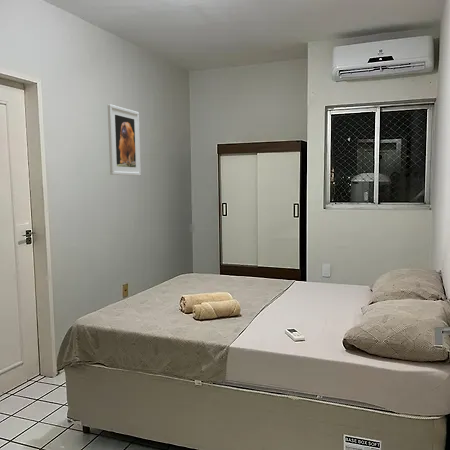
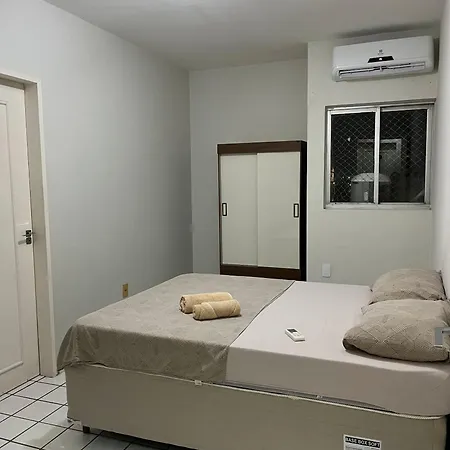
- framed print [107,103,142,177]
